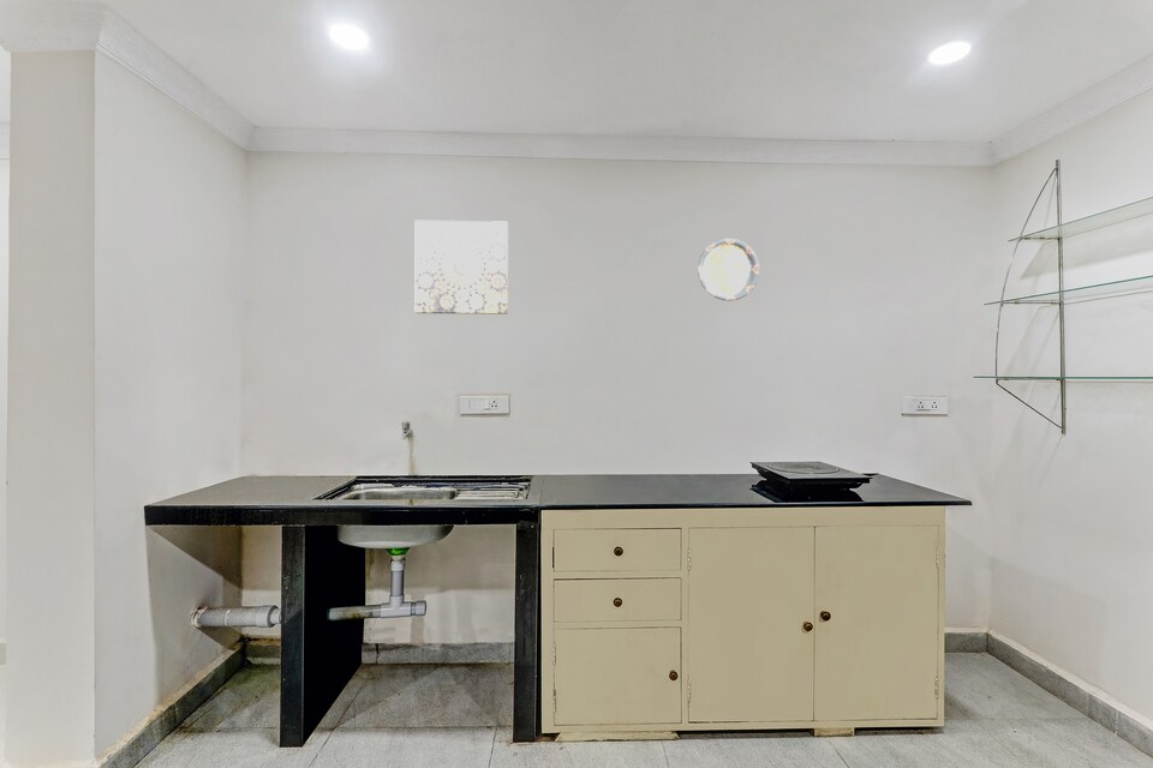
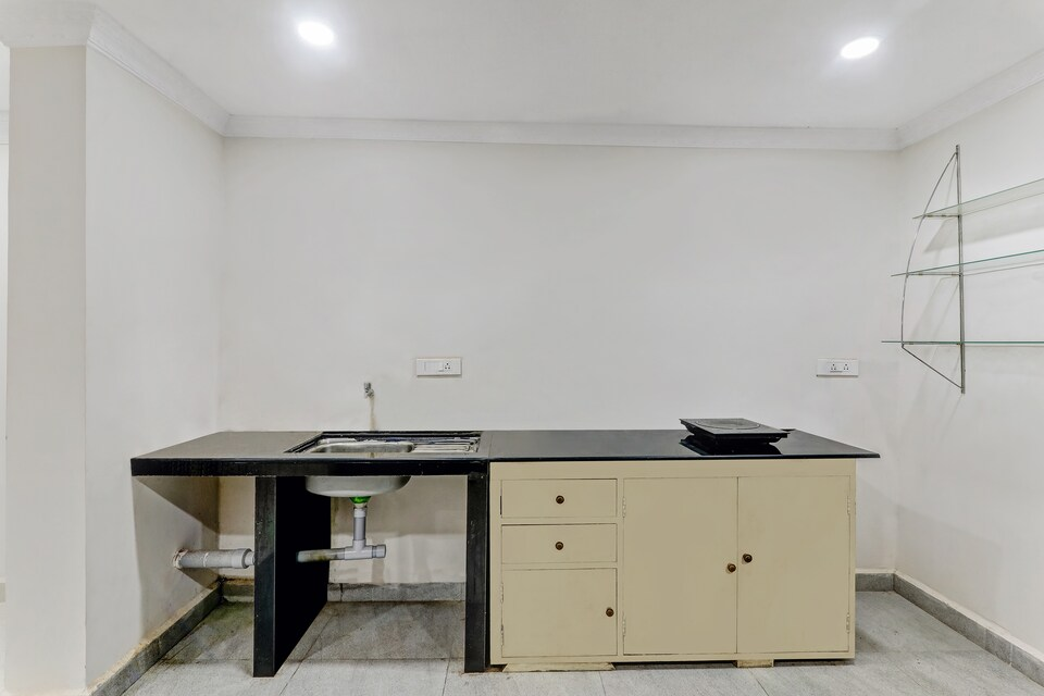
- decorative plate [697,238,760,302]
- wall art [414,220,509,316]
